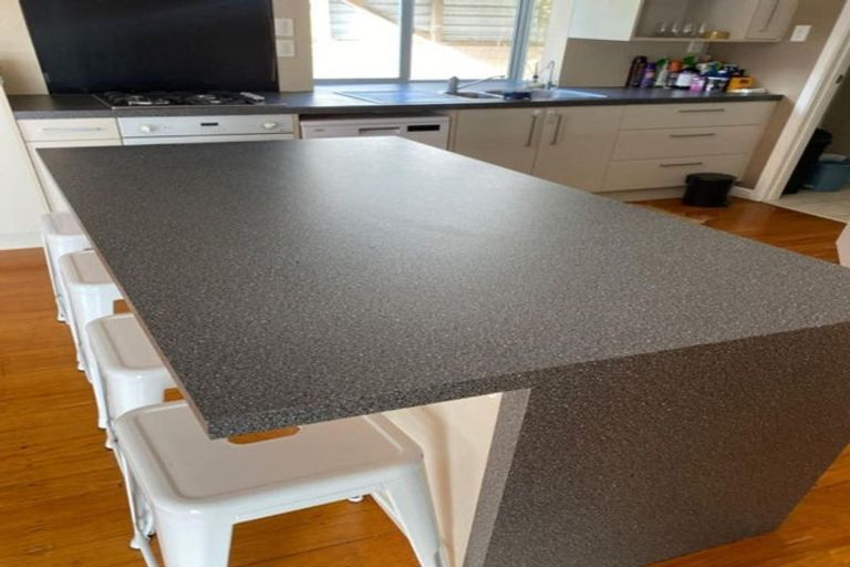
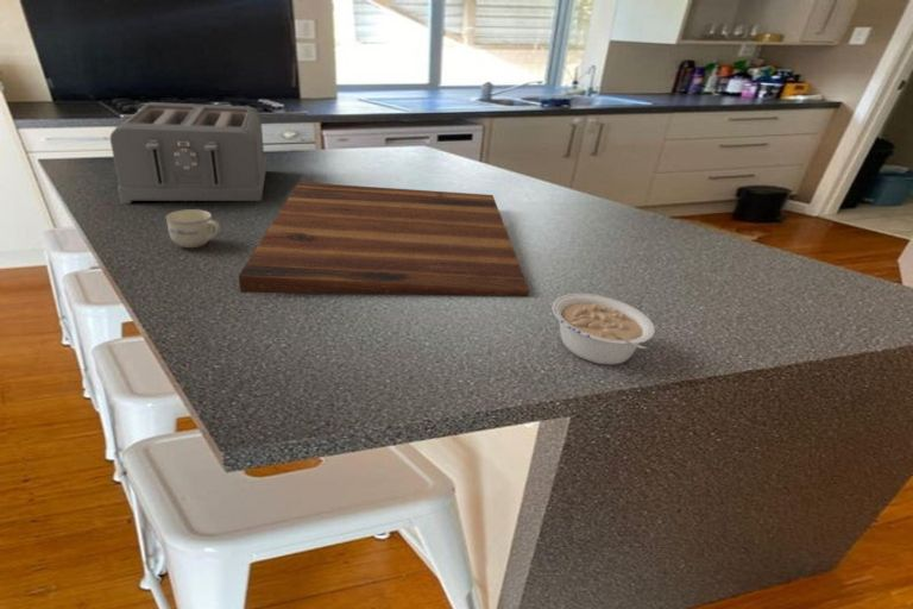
+ cutting board [238,181,530,297]
+ toaster [109,101,269,205]
+ legume [550,293,656,366]
+ cup [165,208,221,249]
